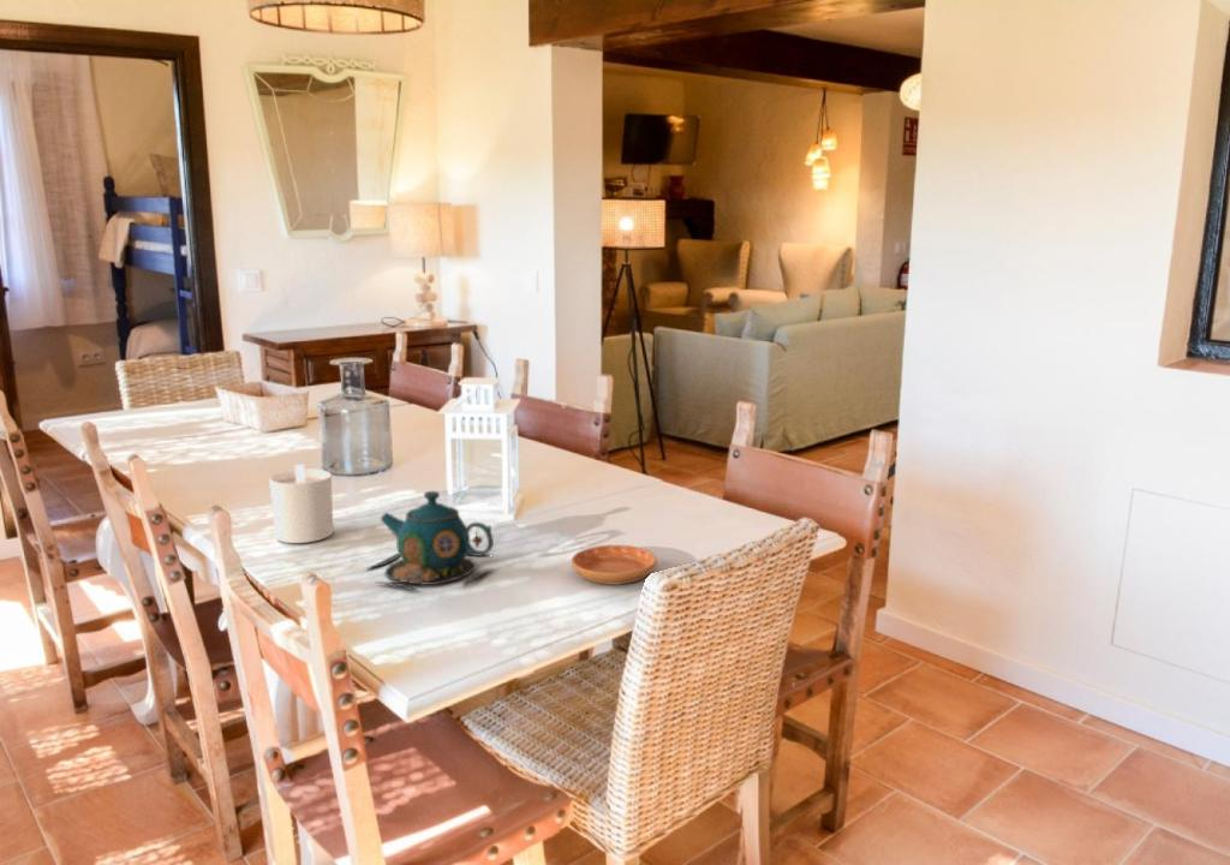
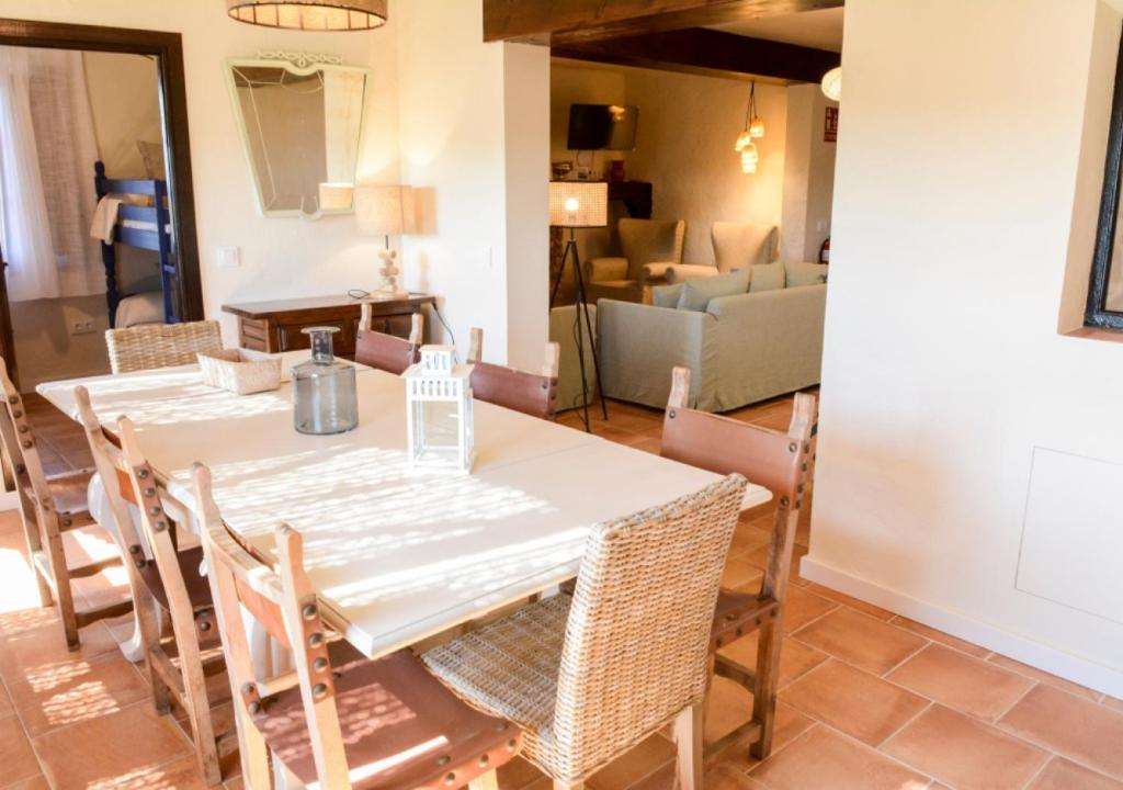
- saucer [571,544,658,586]
- teapot [364,490,495,592]
- candle [268,464,334,544]
